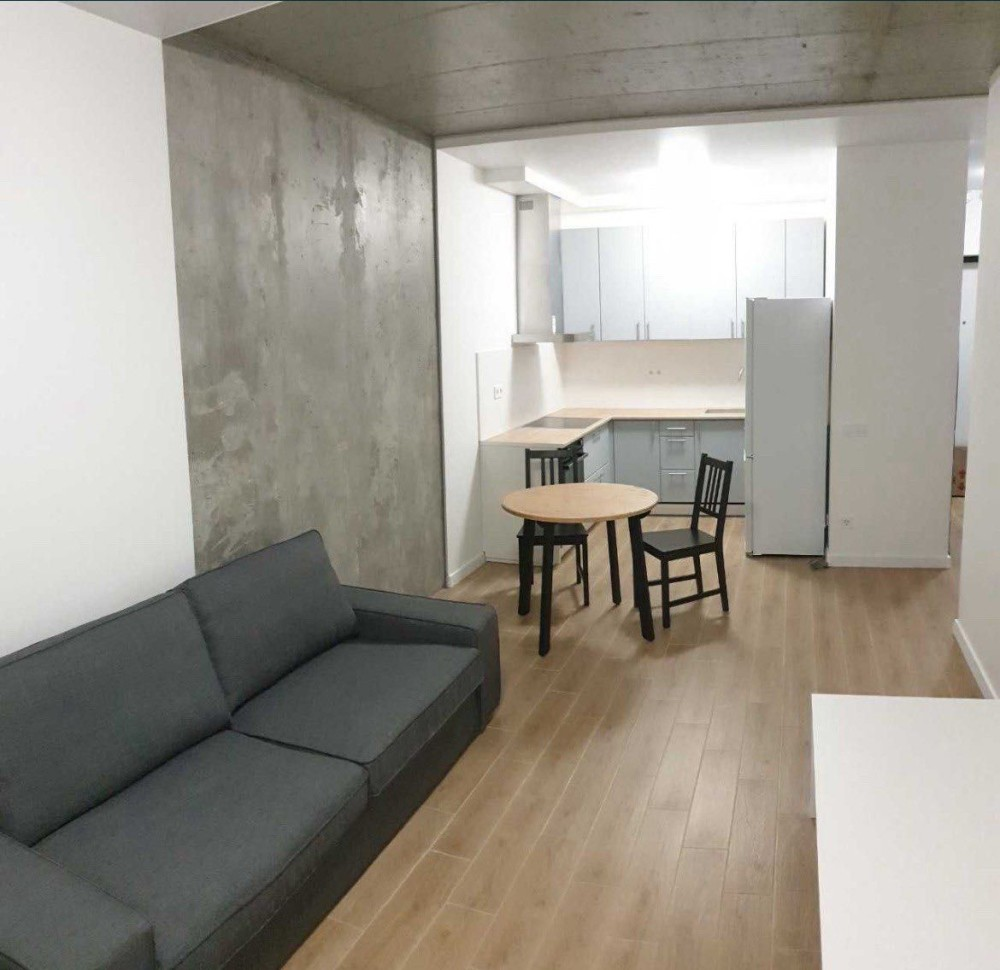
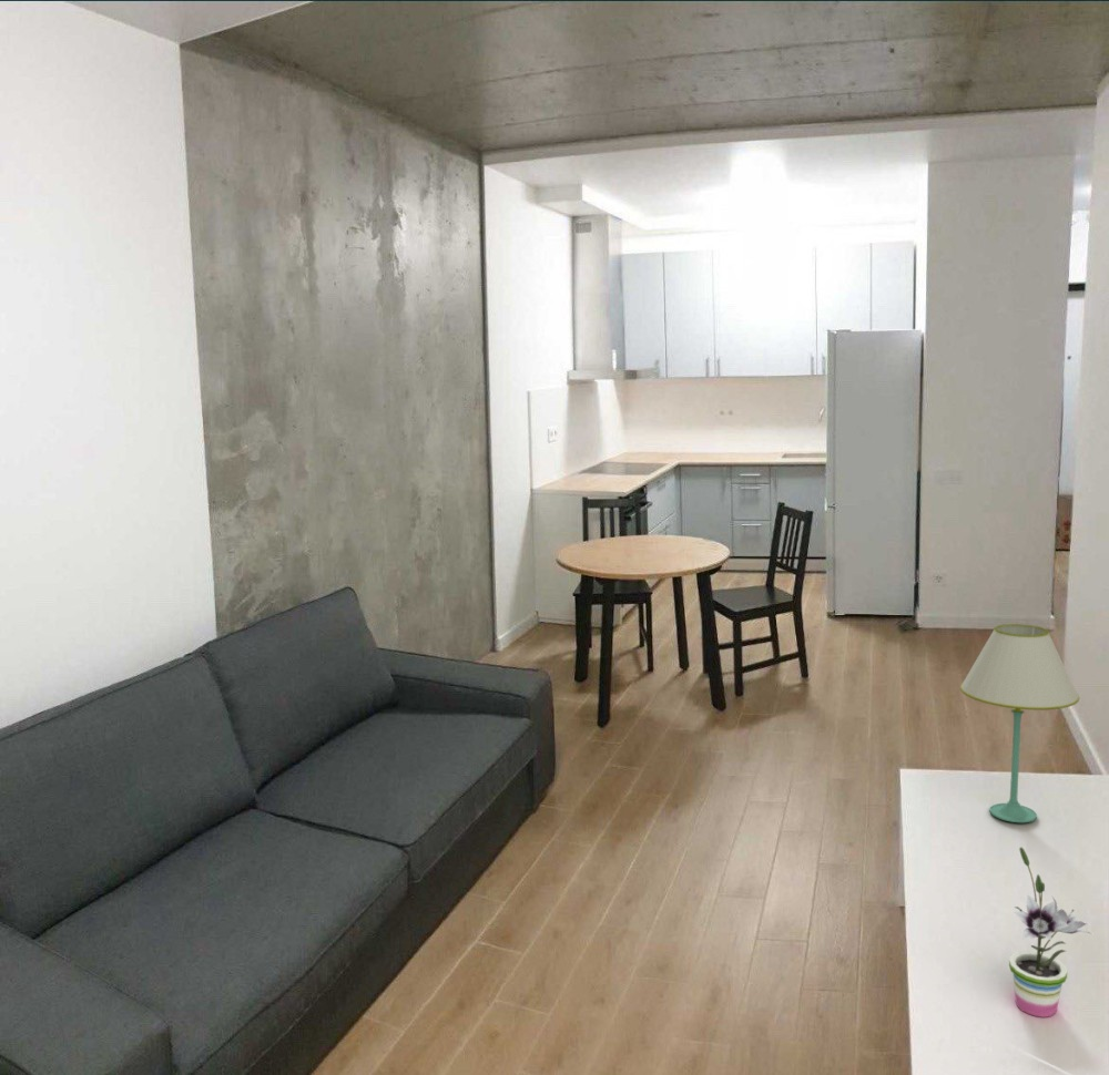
+ table lamp [959,623,1080,823]
+ potted plant [1008,846,1091,1018]
